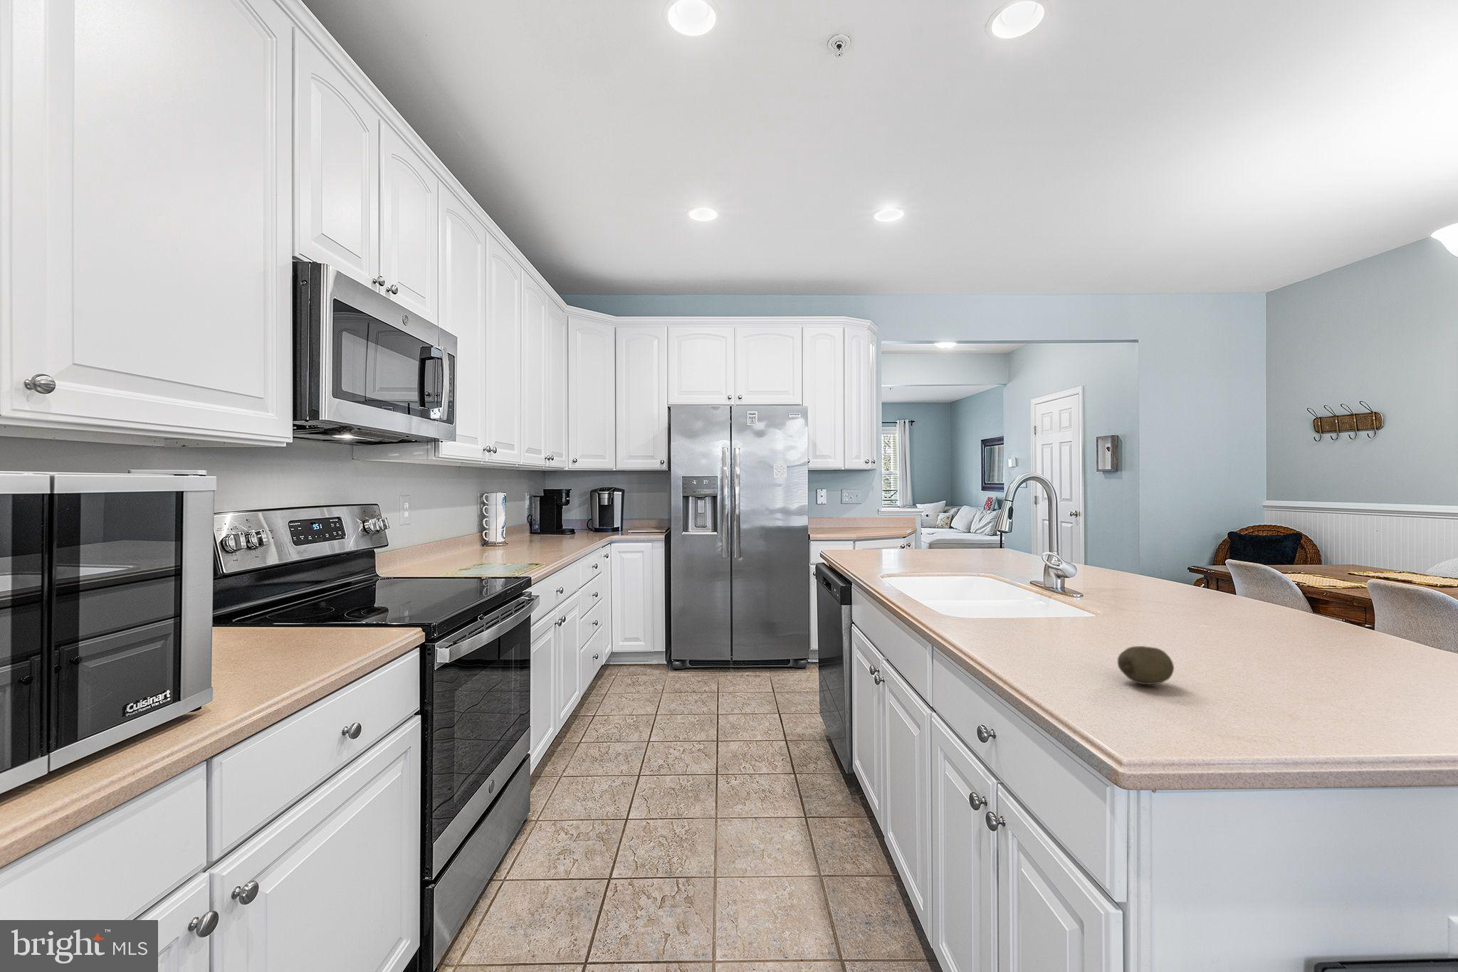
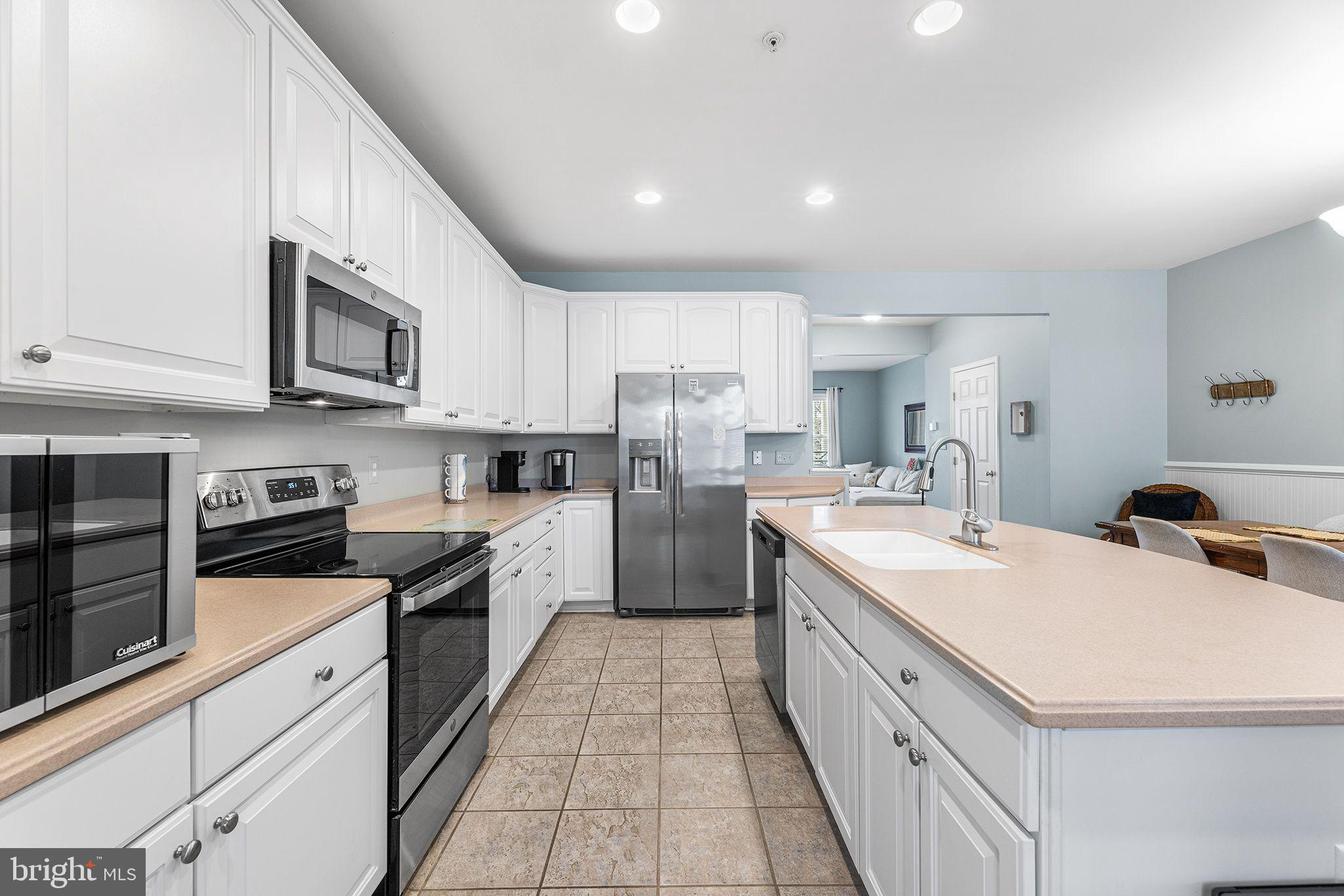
- fruit [1117,645,1175,686]
